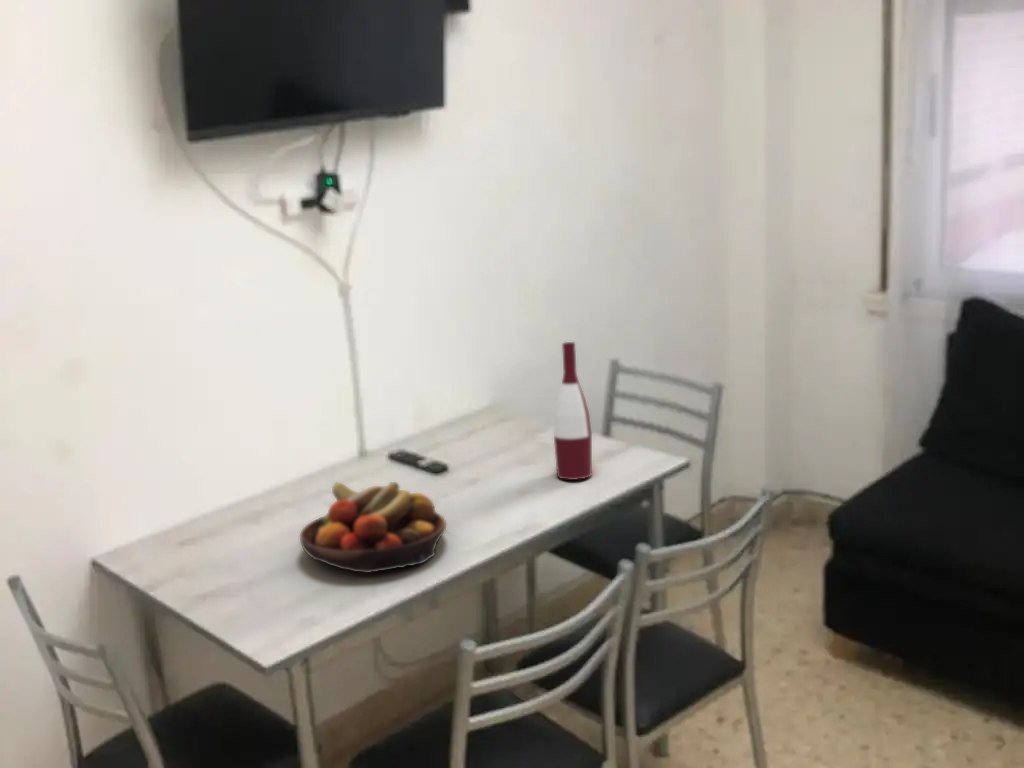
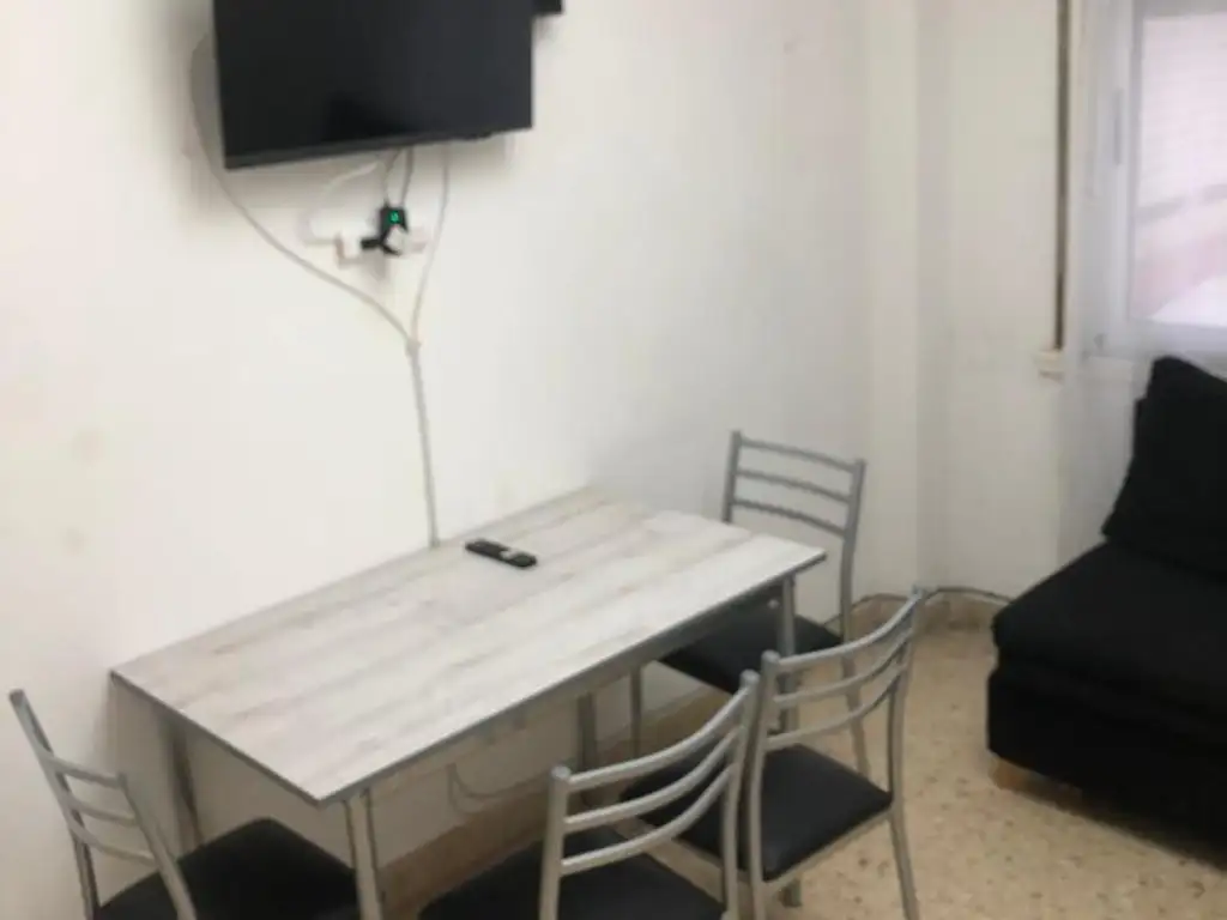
- alcohol [553,341,593,481]
- fruit bowl [299,481,447,574]
